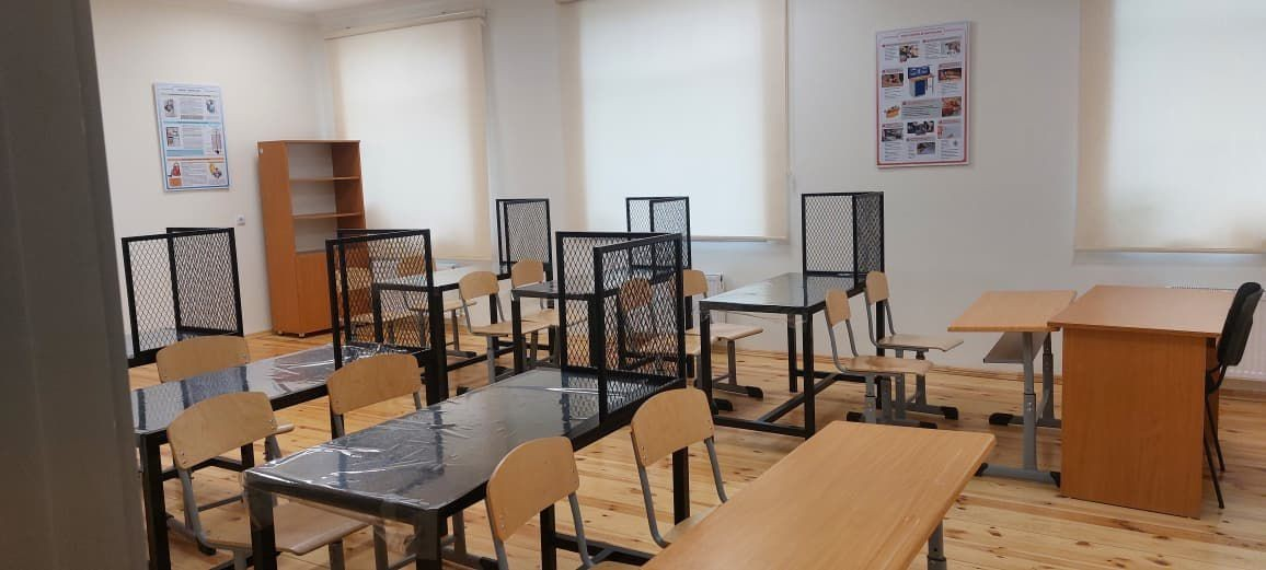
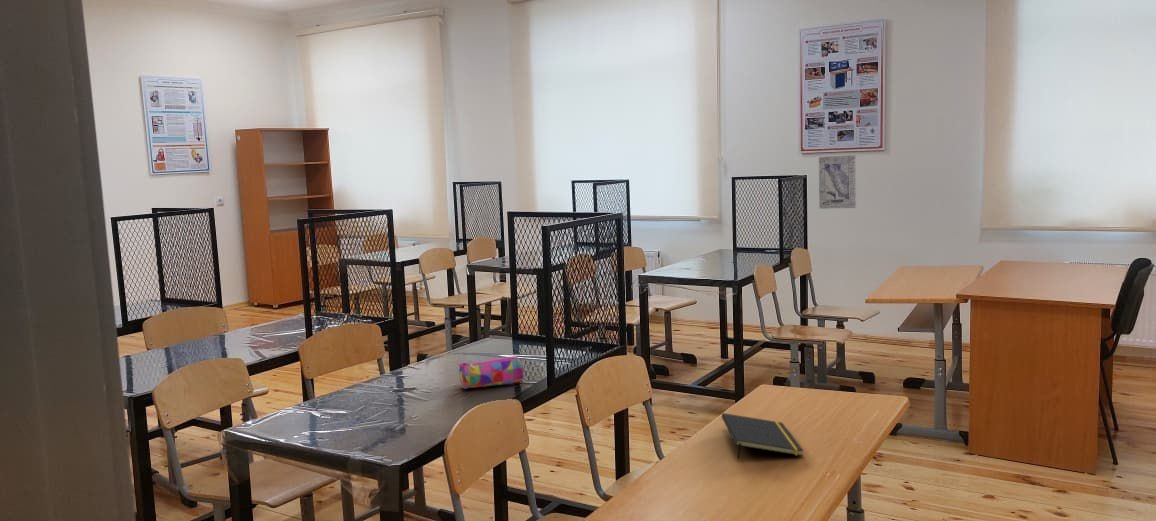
+ wall art [818,154,857,210]
+ pencil case [457,355,525,390]
+ notepad [721,412,804,460]
